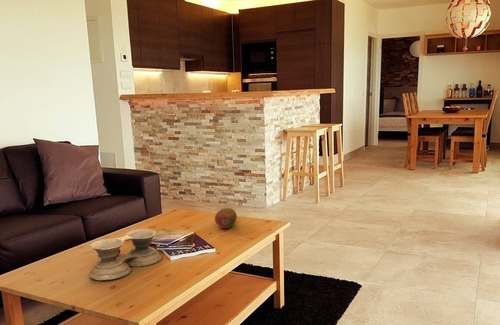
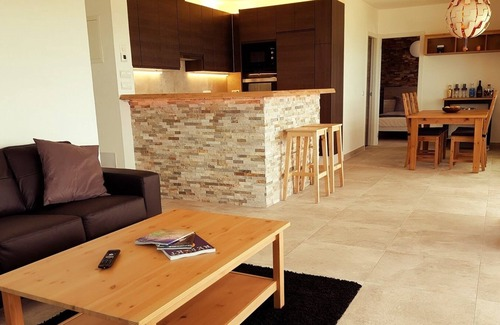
- fruit [214,207,238,229]
- bowl [88,228,163,281]
